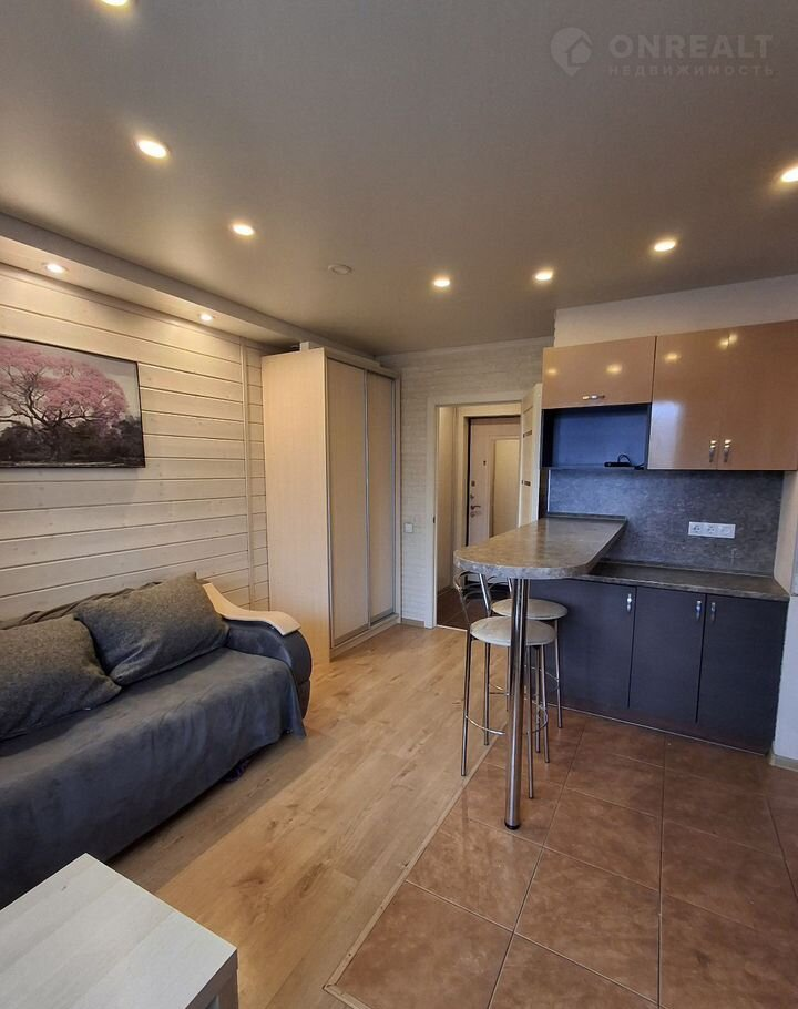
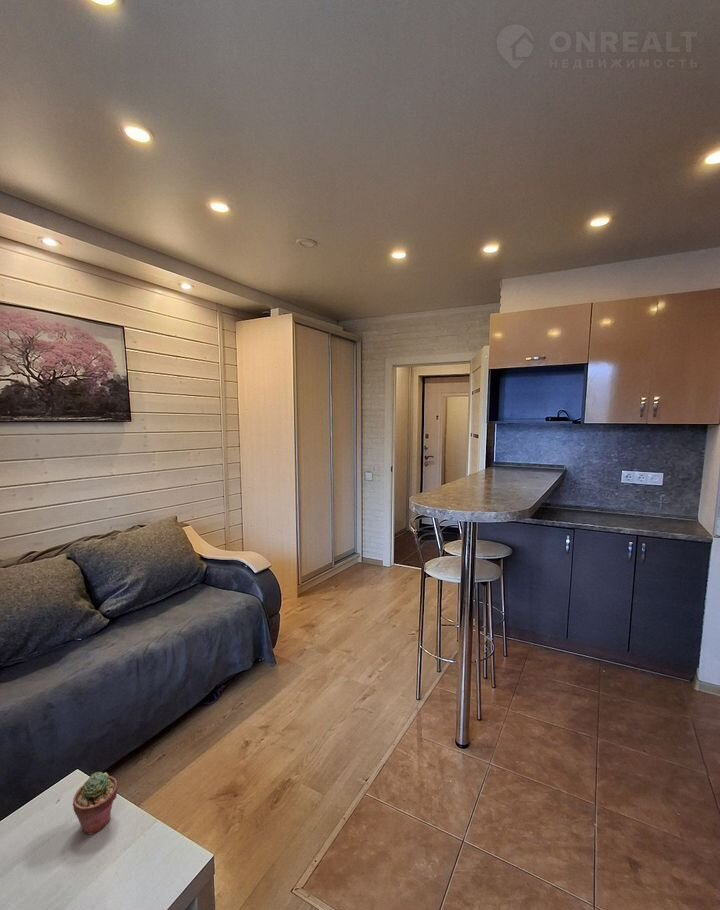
+ potted succulent [72,771,118,835]
